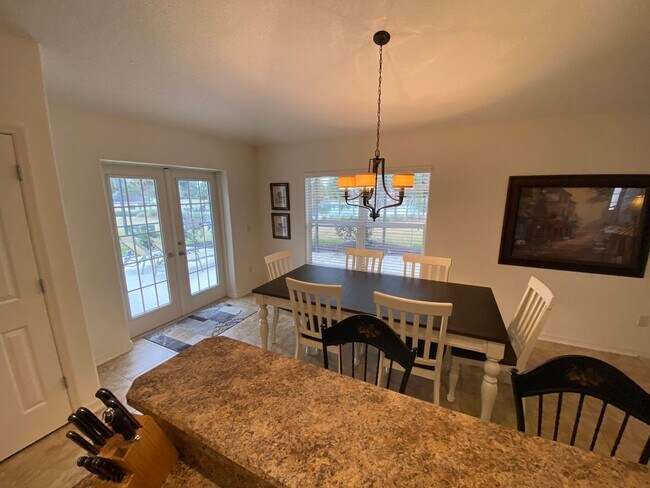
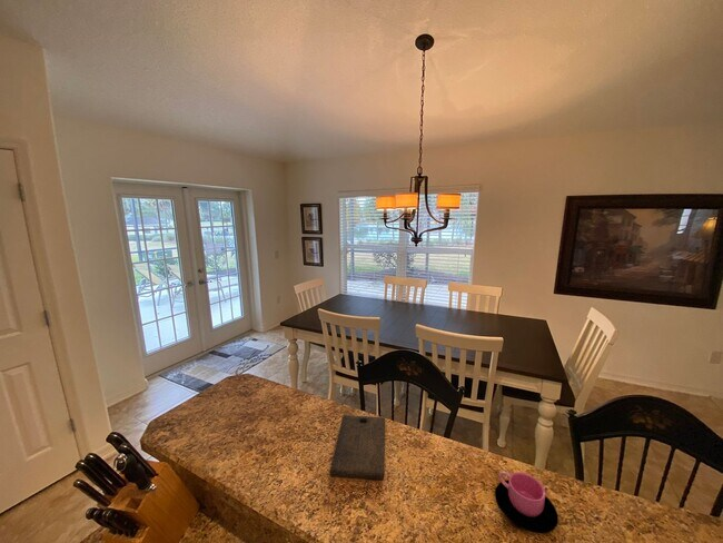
+ cup [494,471,559,534]
+ cutting board [329,414,386,481]
